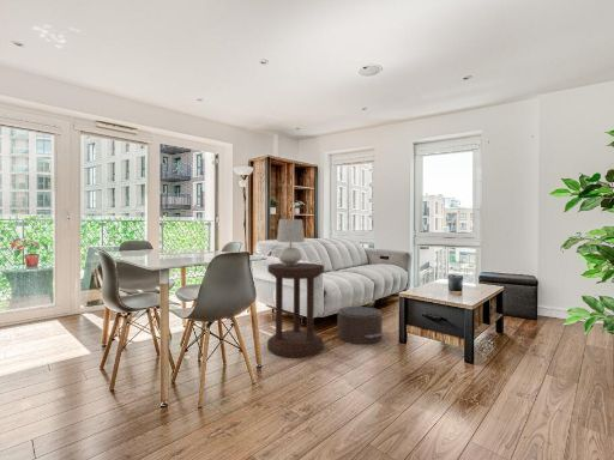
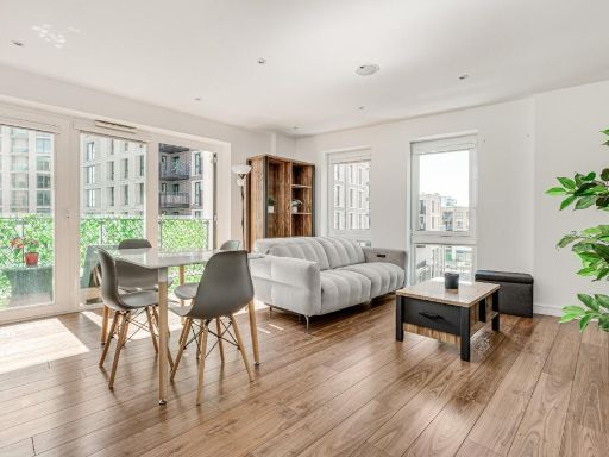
- pouf [337,305,392,345]
- side table [266,261,325,358]
- table lamp [276,218,306,266]
